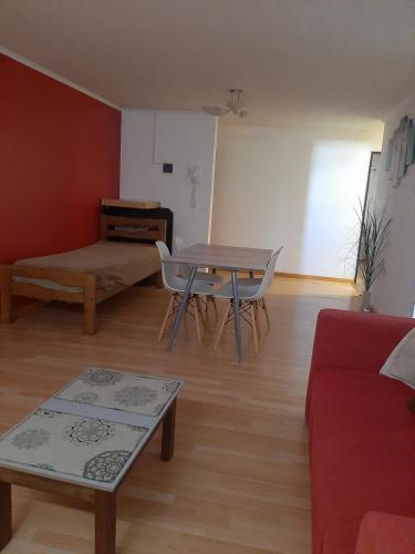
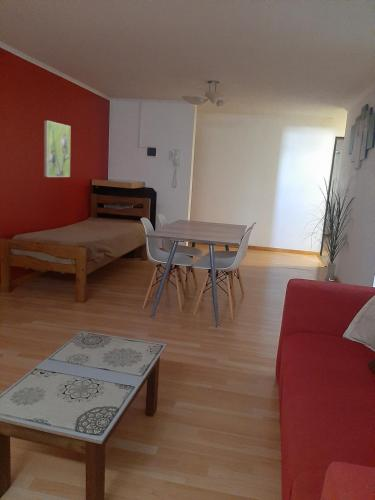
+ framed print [43,119,71,178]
